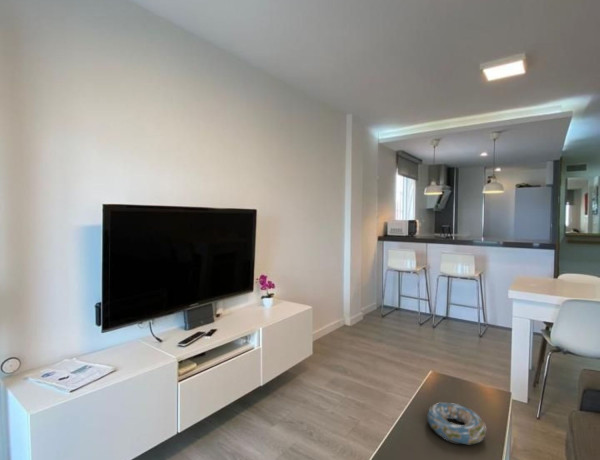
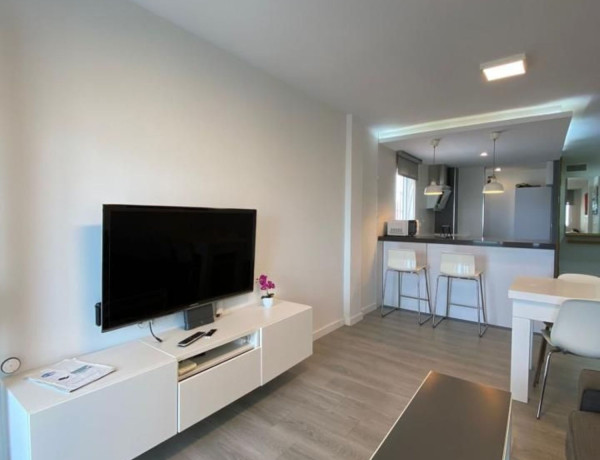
- decorative bowl [426,401,487,445]
